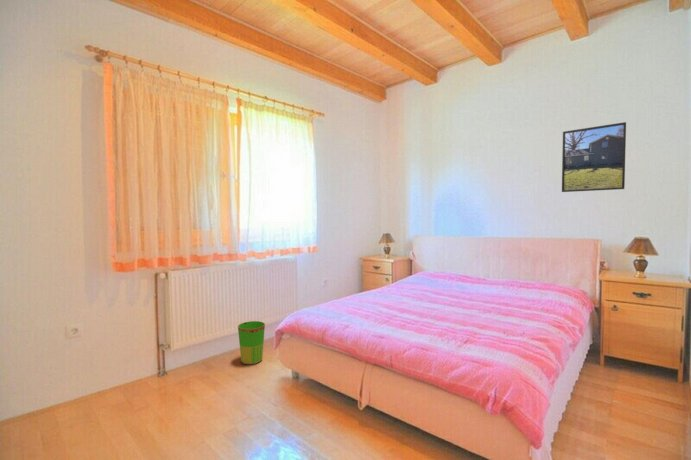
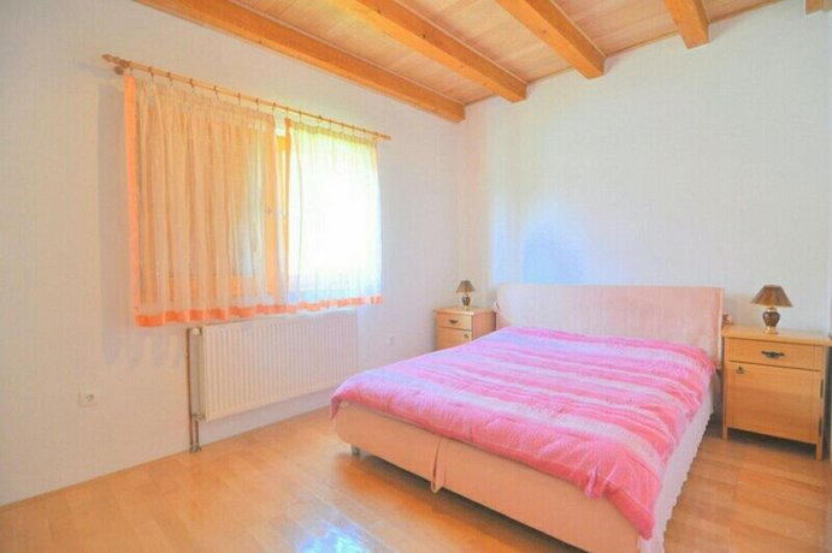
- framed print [561,121,627,193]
- waste bin [237,320,266,365]
